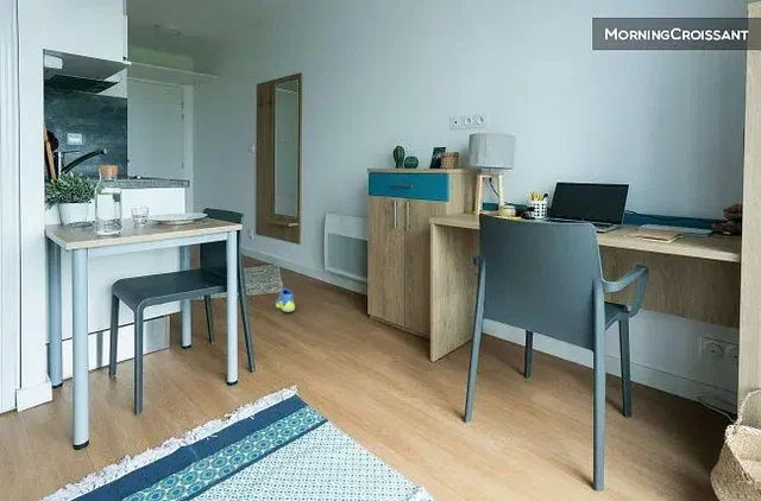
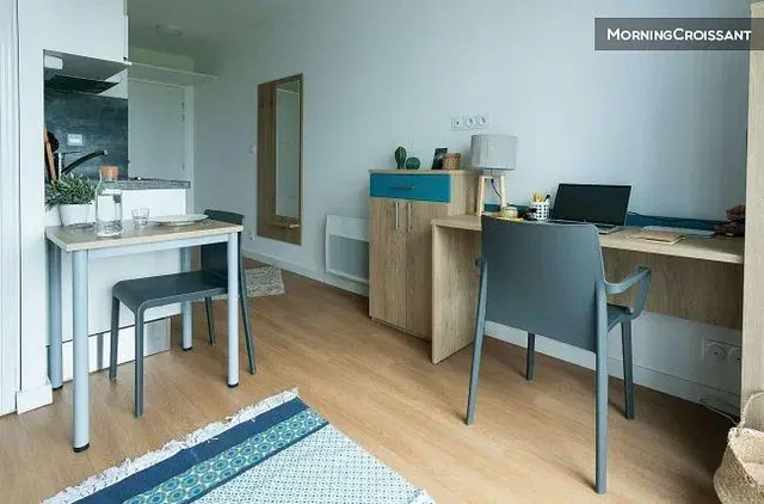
- sneaker [275,287,296,313]
